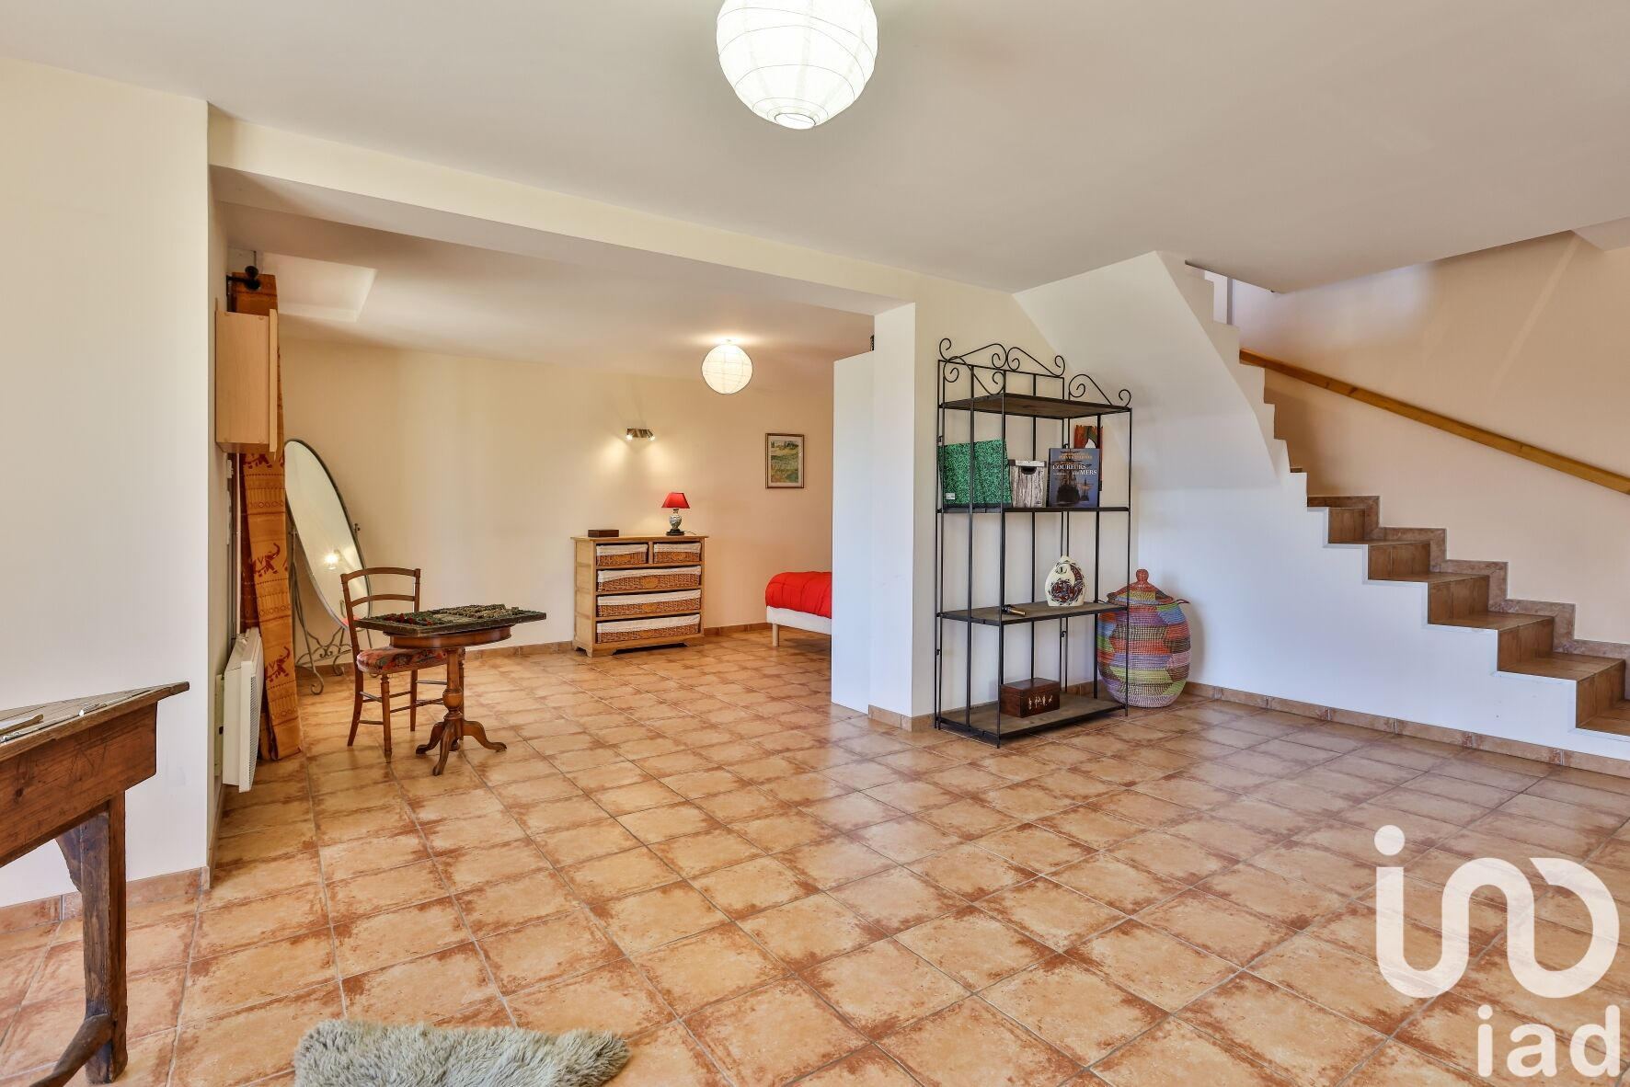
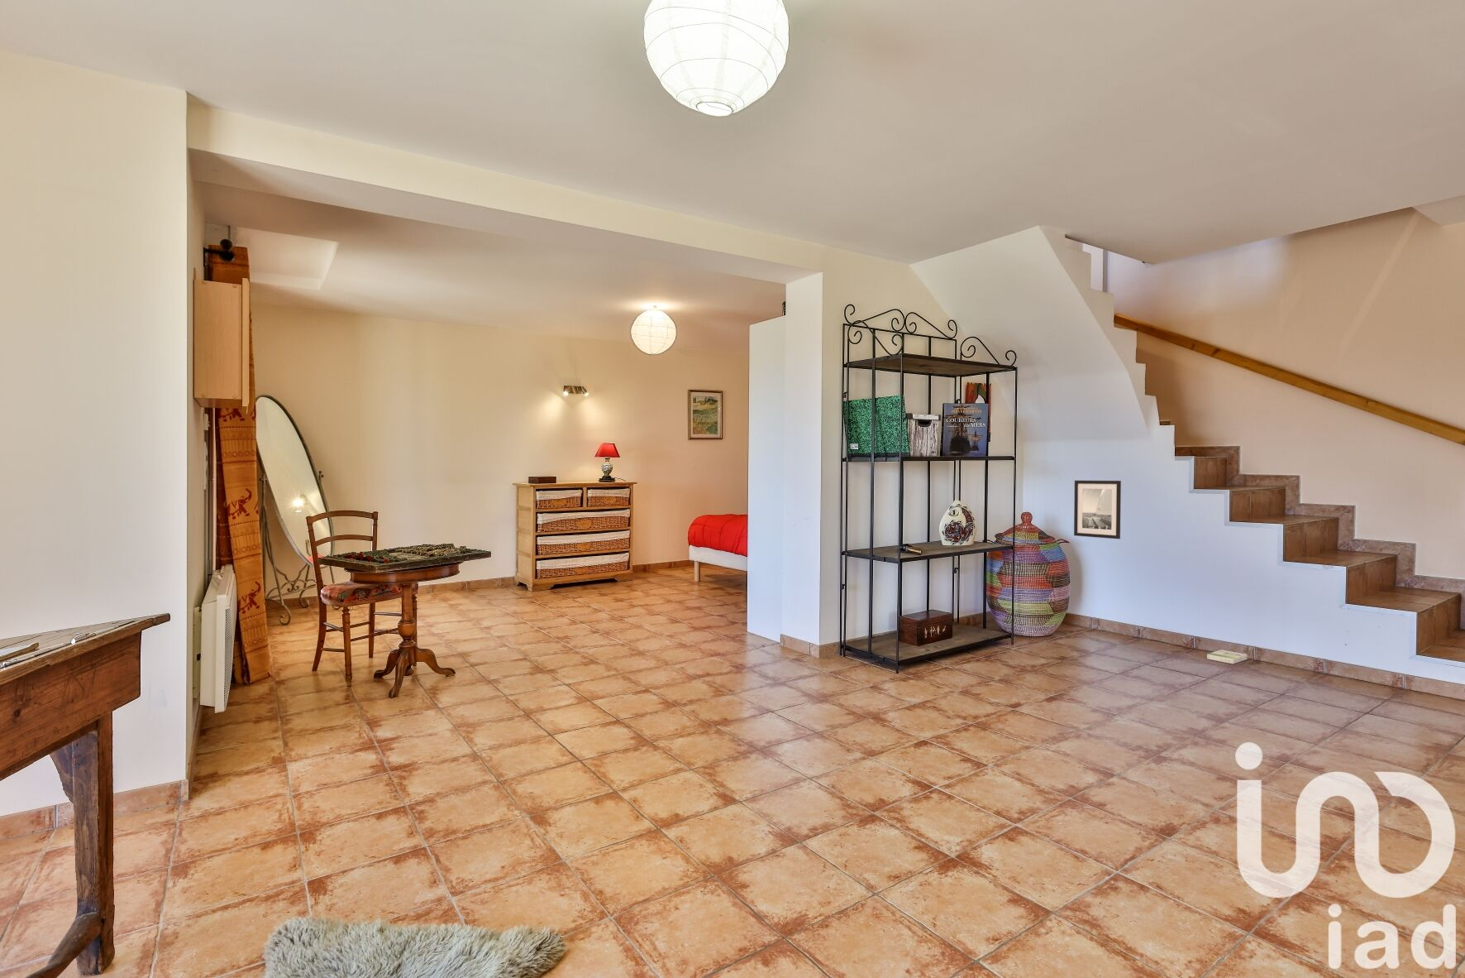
+ wall art [1073,480,1121,539]
+ box [1206,648,1248,665]
